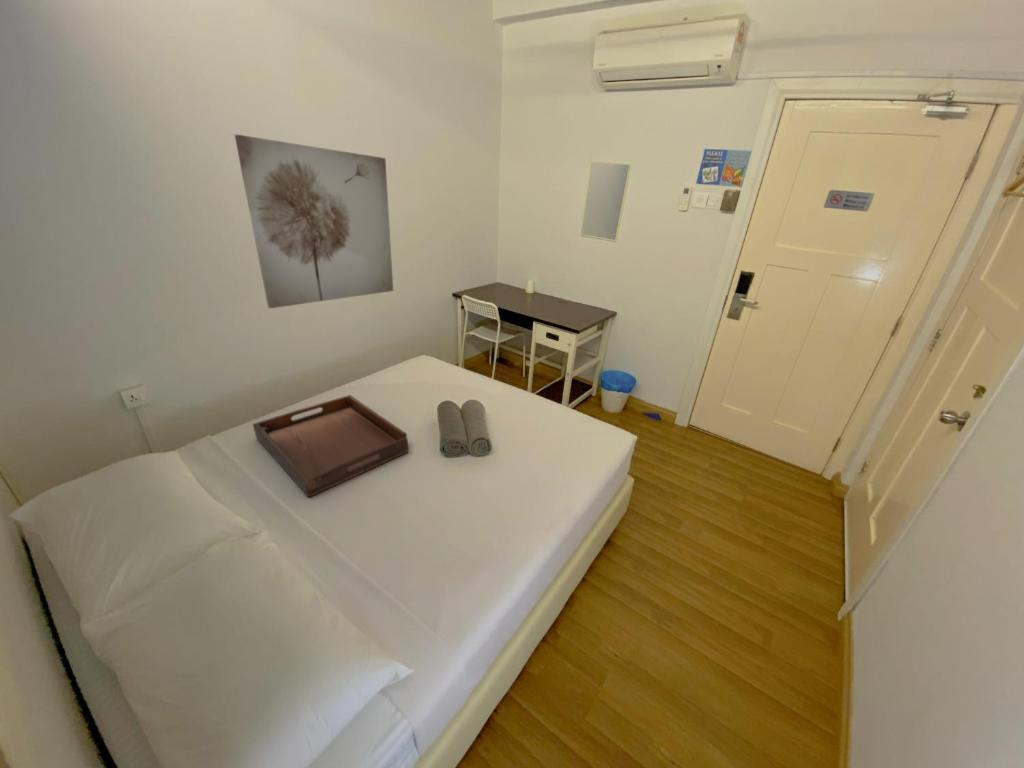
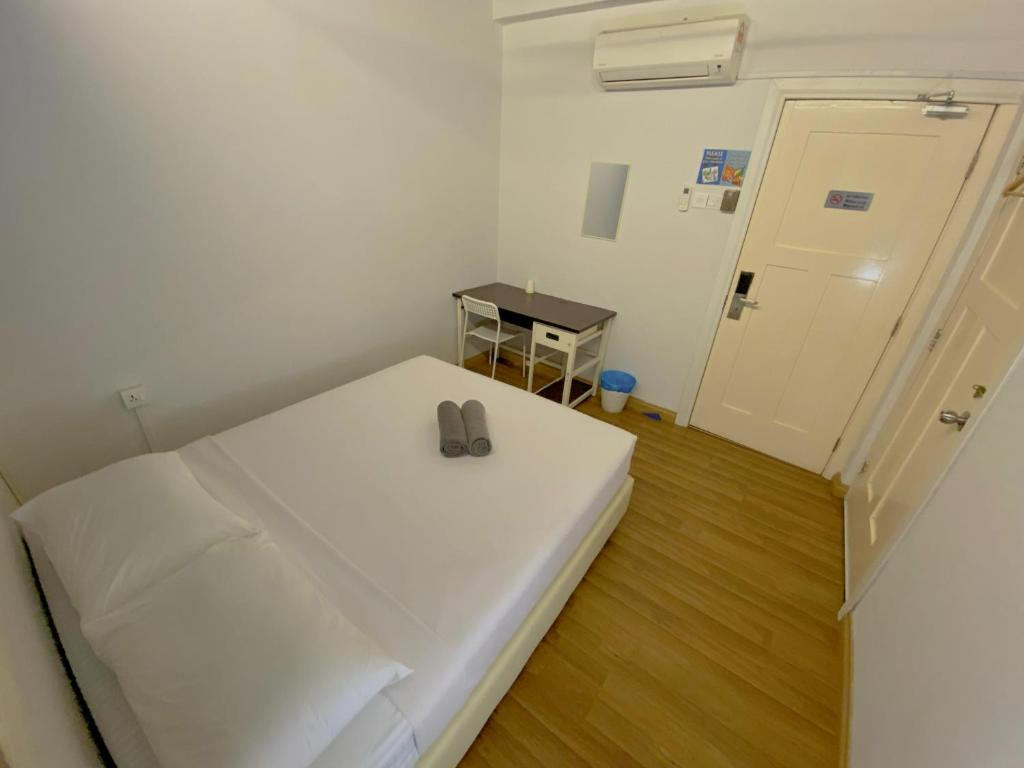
- wall art [234,134,394,309]
- serving tray [252,394,409,498]
